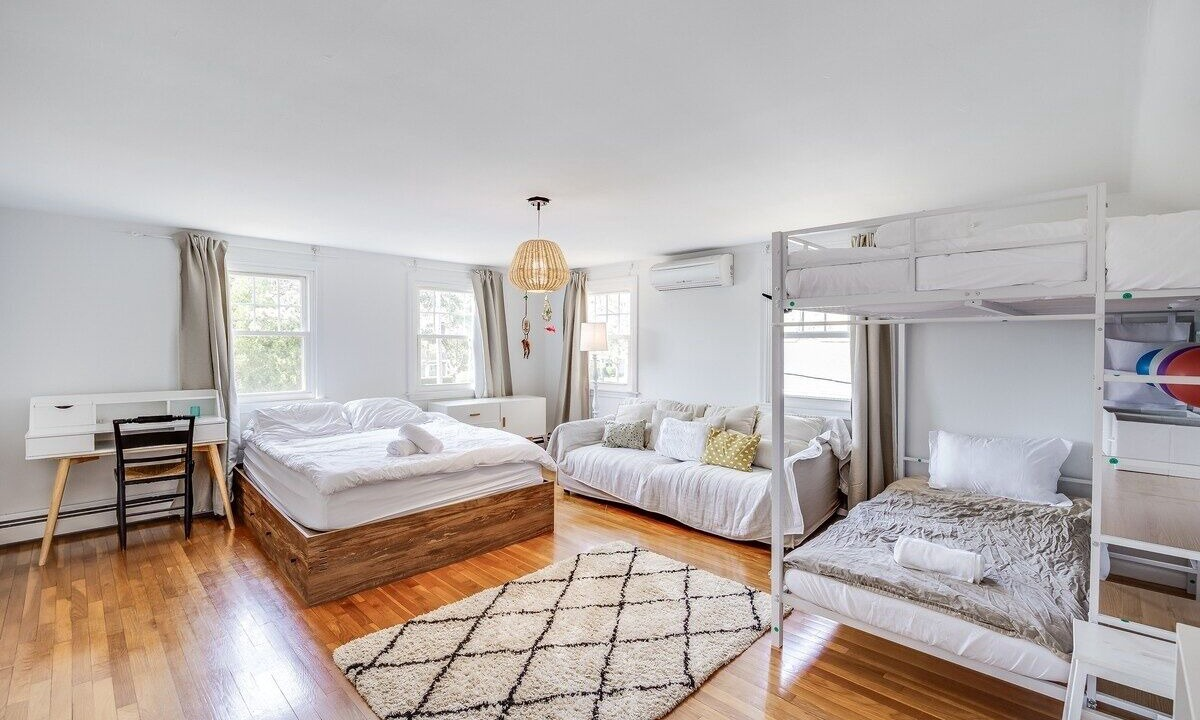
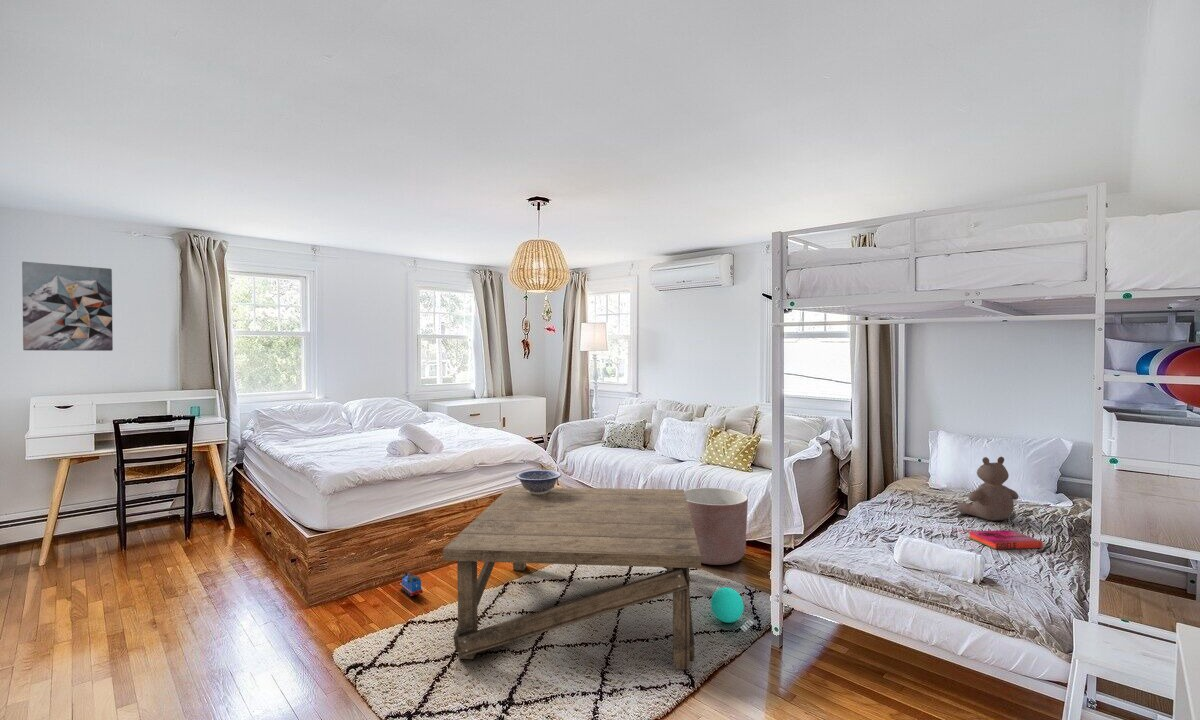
+ toy train [398,571,423,597]
+ coffee table [442,486,702,671]
+ wall art [21,261,114,352]
+ planter [684,487,749,566]
+ decorative bowl [515,469,562,494]
+ hardback book [968,529,1044,550]
+ bear [956,456,1019,521]
+ ball [710,586,754,633]
